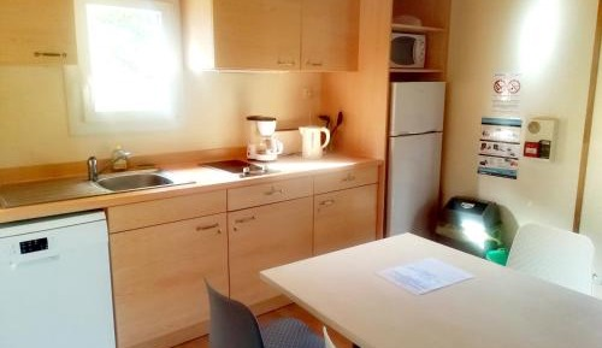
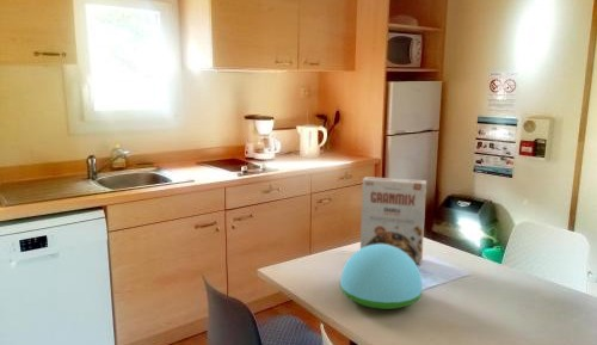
+ bowl [339,244,424,310]
+ cereal box [359,175,427,265]
